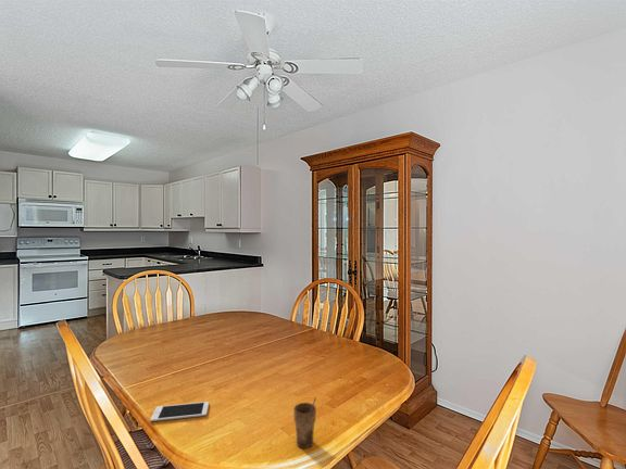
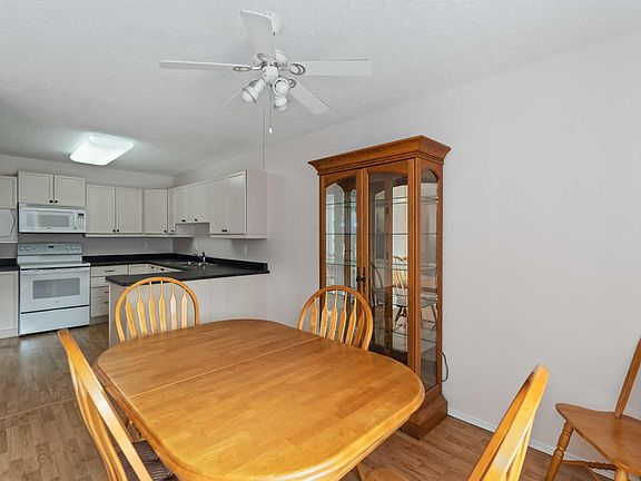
- cell phone [149,401,210,422]
- cup [292,396,317,449]
